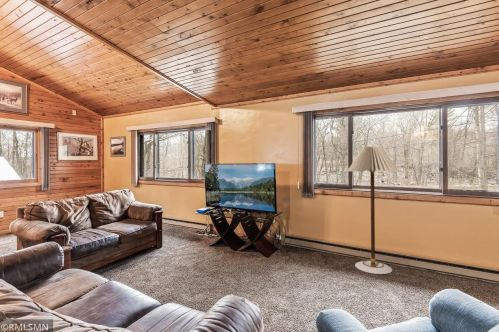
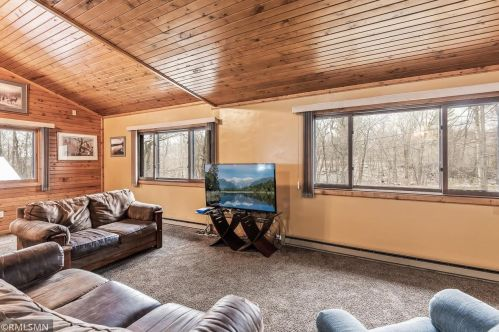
- floor lamp [346,145,400,275]
